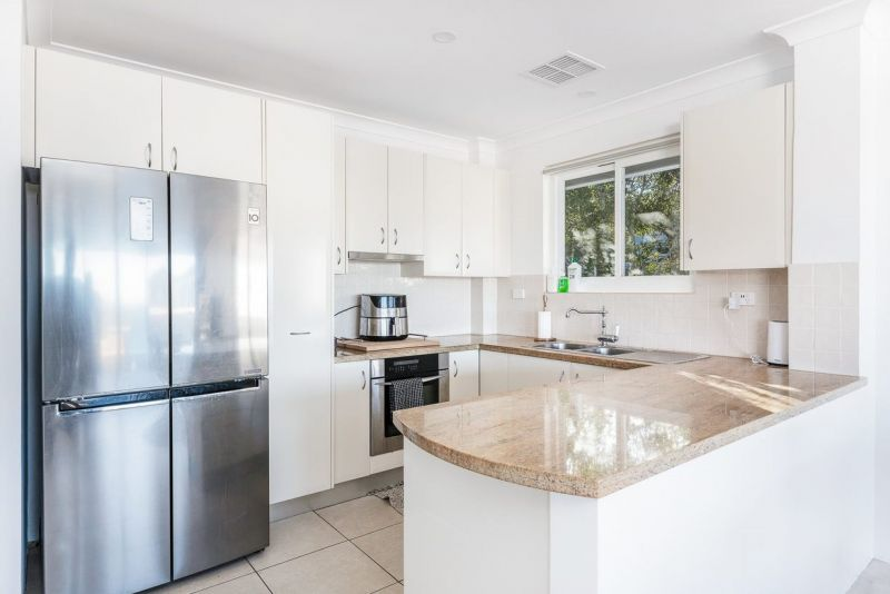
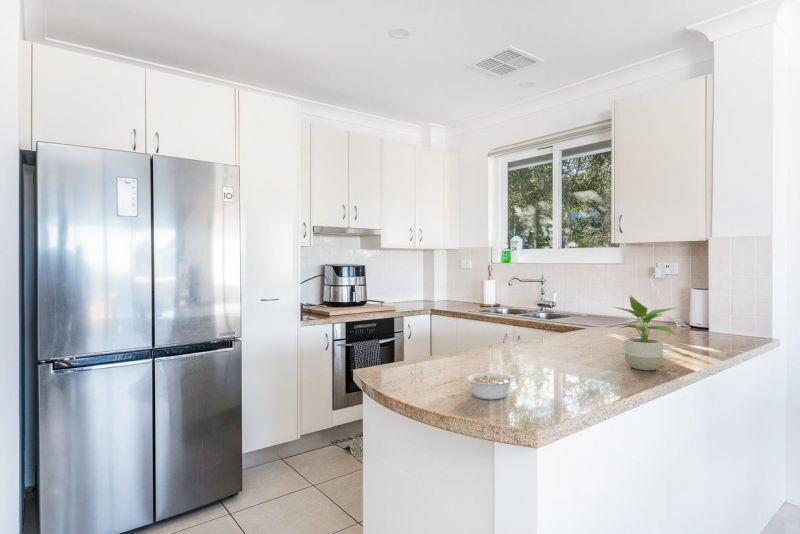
+ potted plant [611,294,680,371]
+ legume [465,372,524,401]
